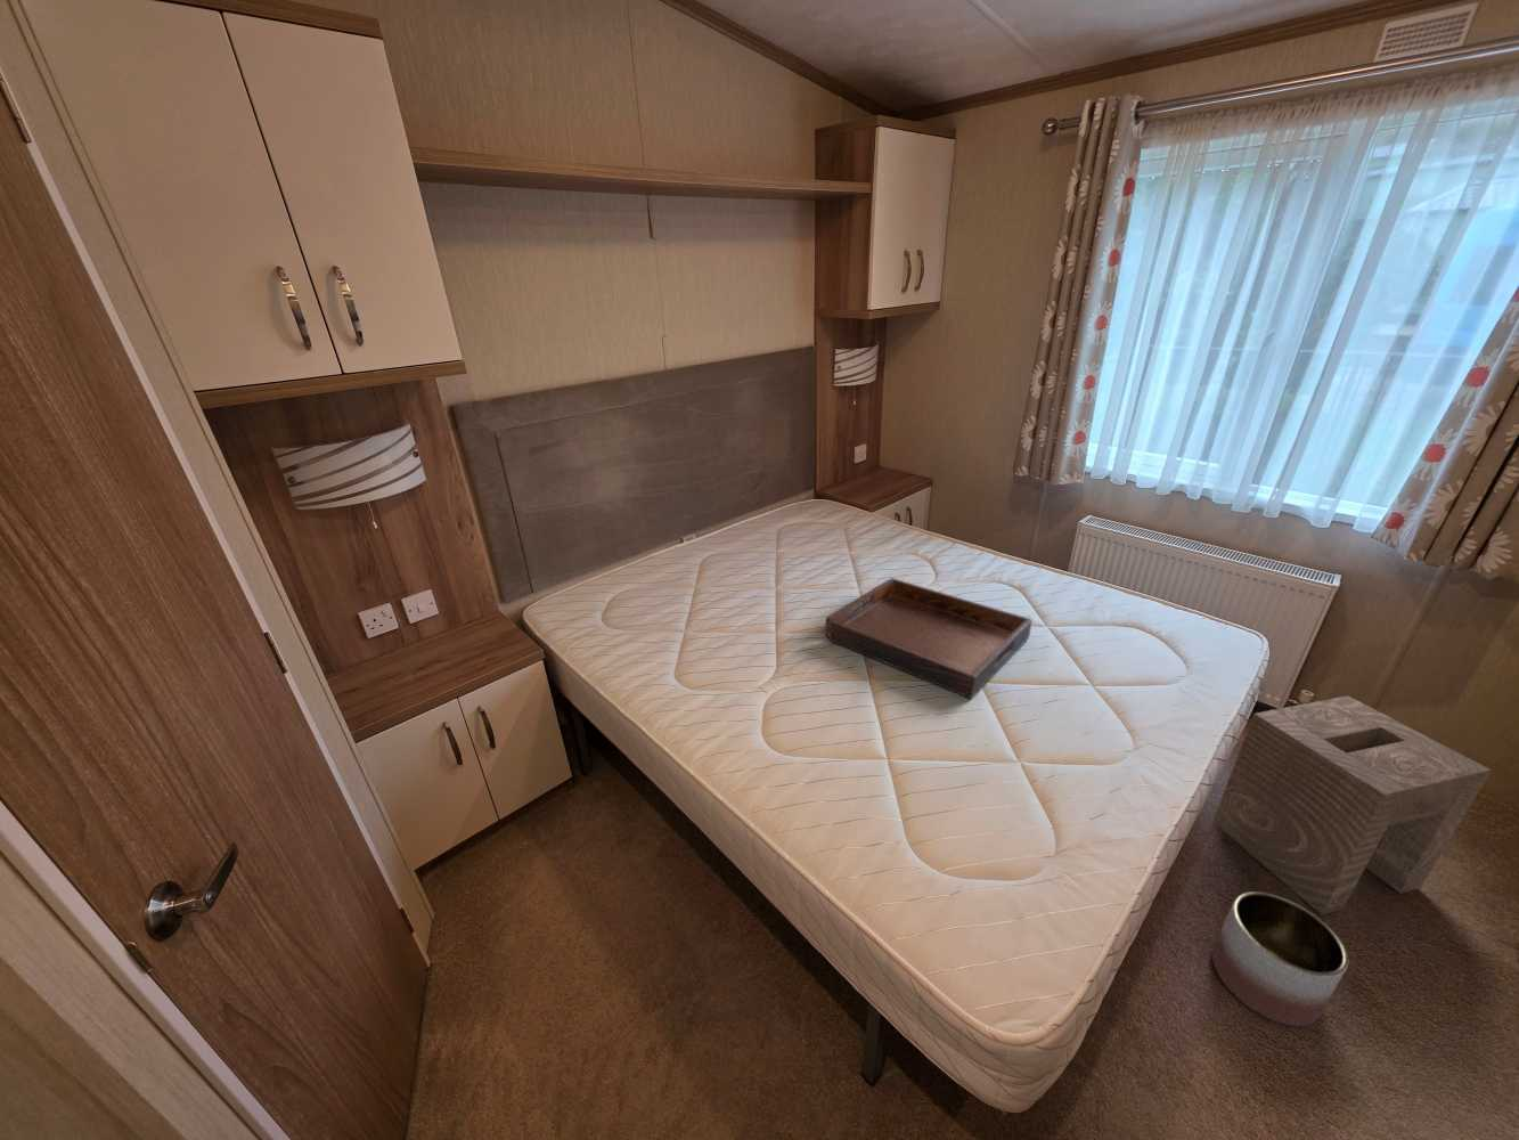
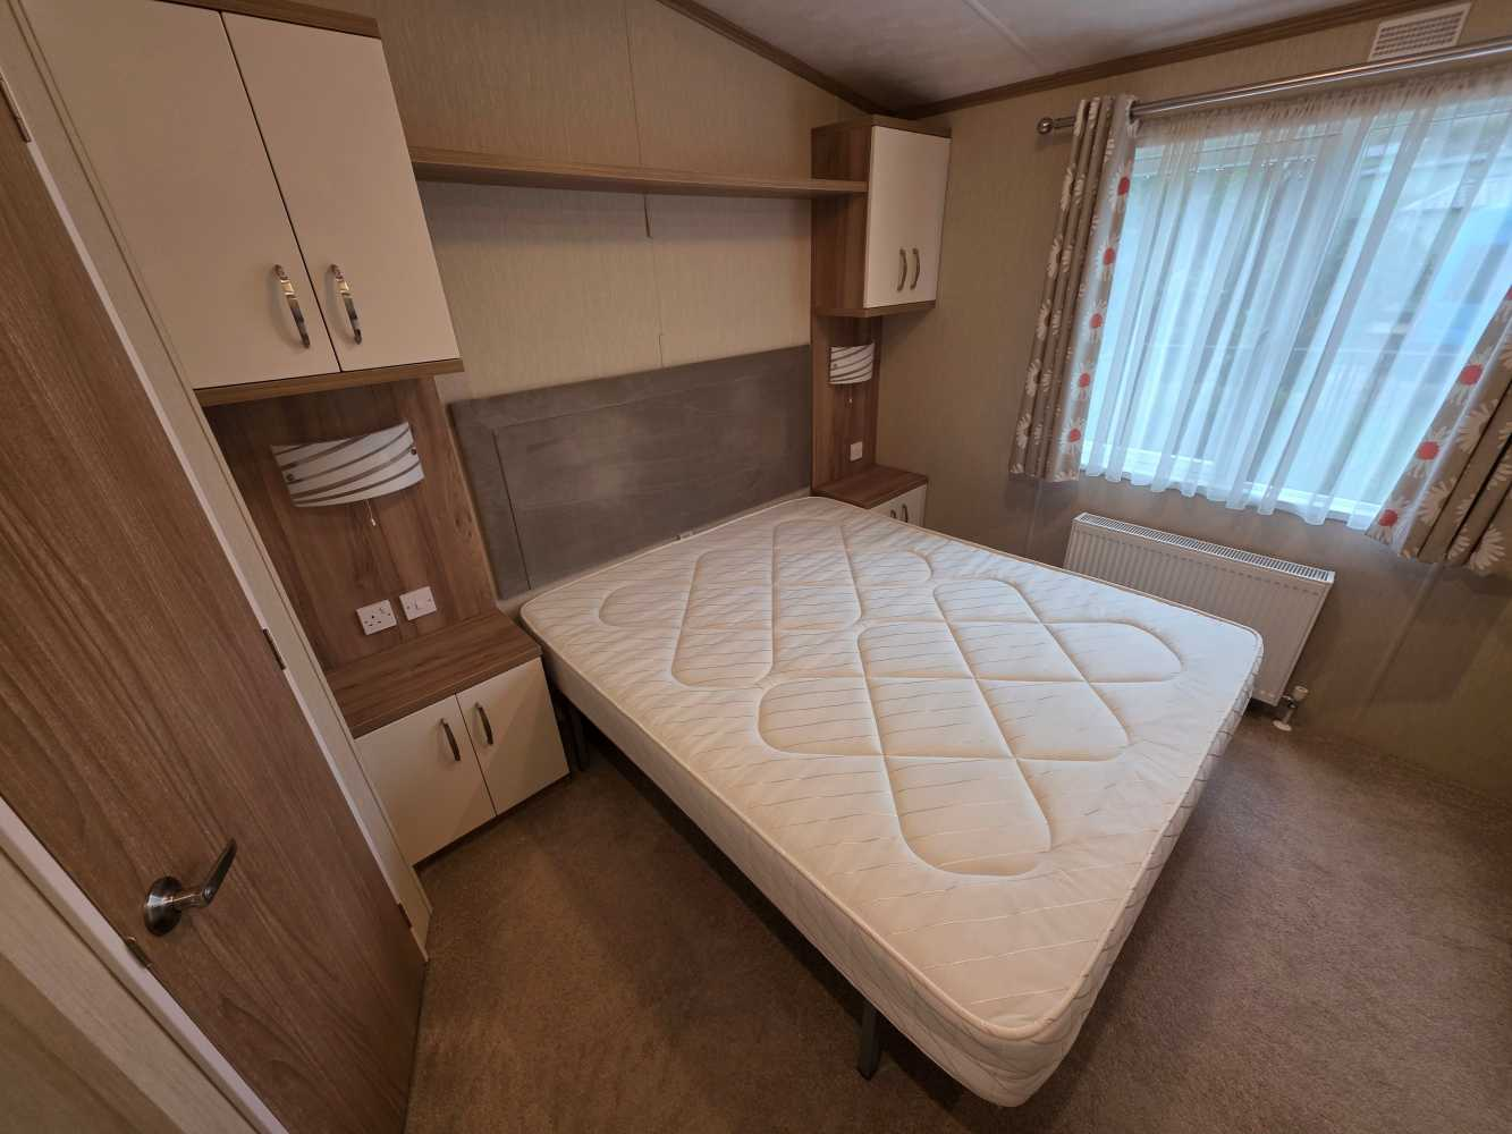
- serving tray [824,577,1033,701]
- stool [1211,696,1493,915]
- planter [1211,891,1349,1027]
